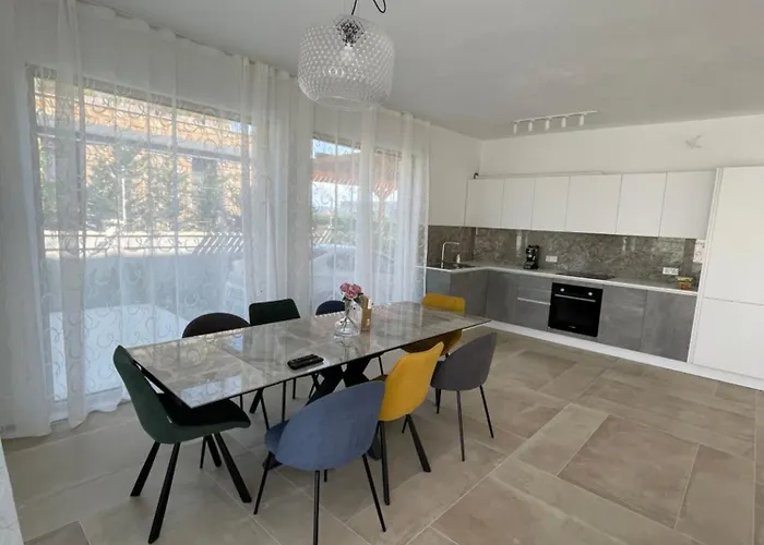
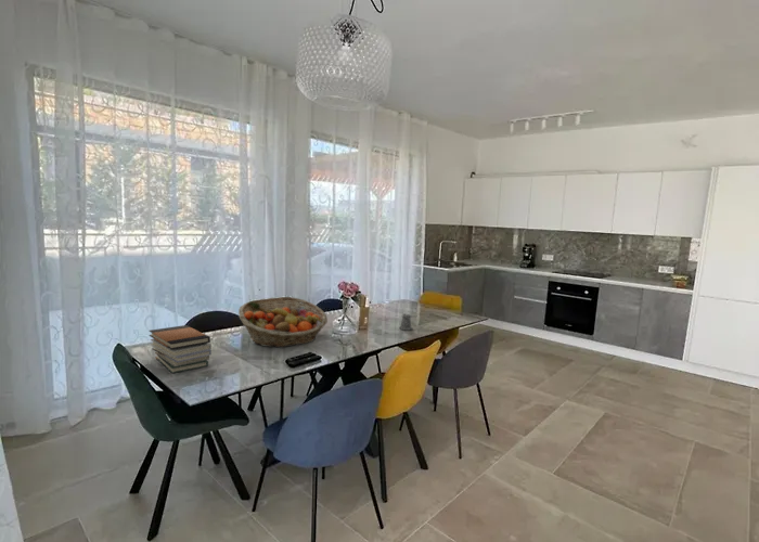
+ book stack [147,324,213,374]
+ fruit basket [237,296,329,348]
+ pepper shaker [398,312,417,332]
